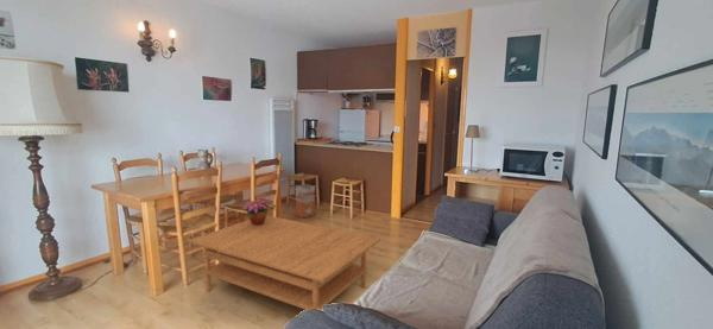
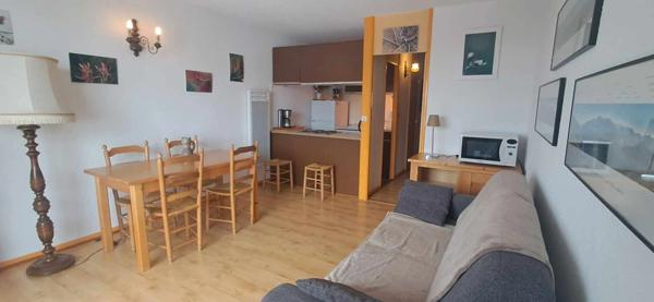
- flower arrangement [241,198,276,226]
- coffee table [188,215,381,311]
- waste bin [295,183,316,219]
